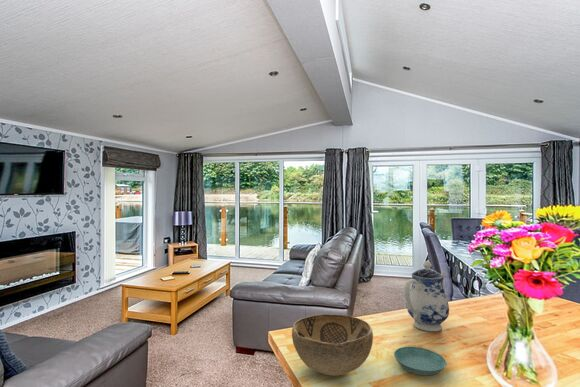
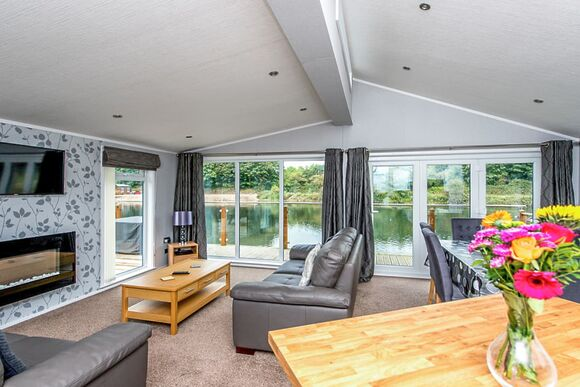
- decorative bowl [291,313,374,377]
- saucer [393,346,447,376]
- teapot [403,260,450,332]
